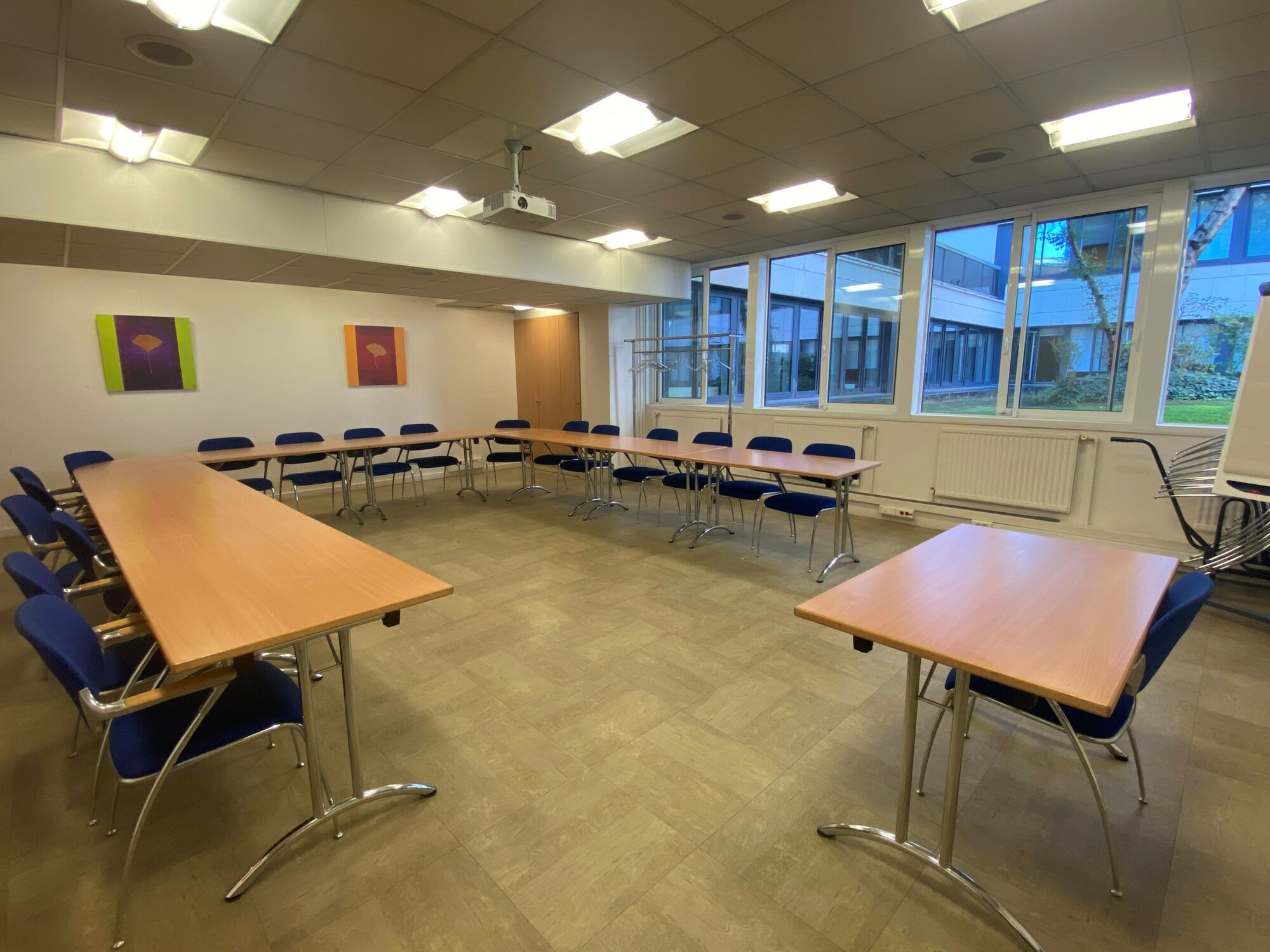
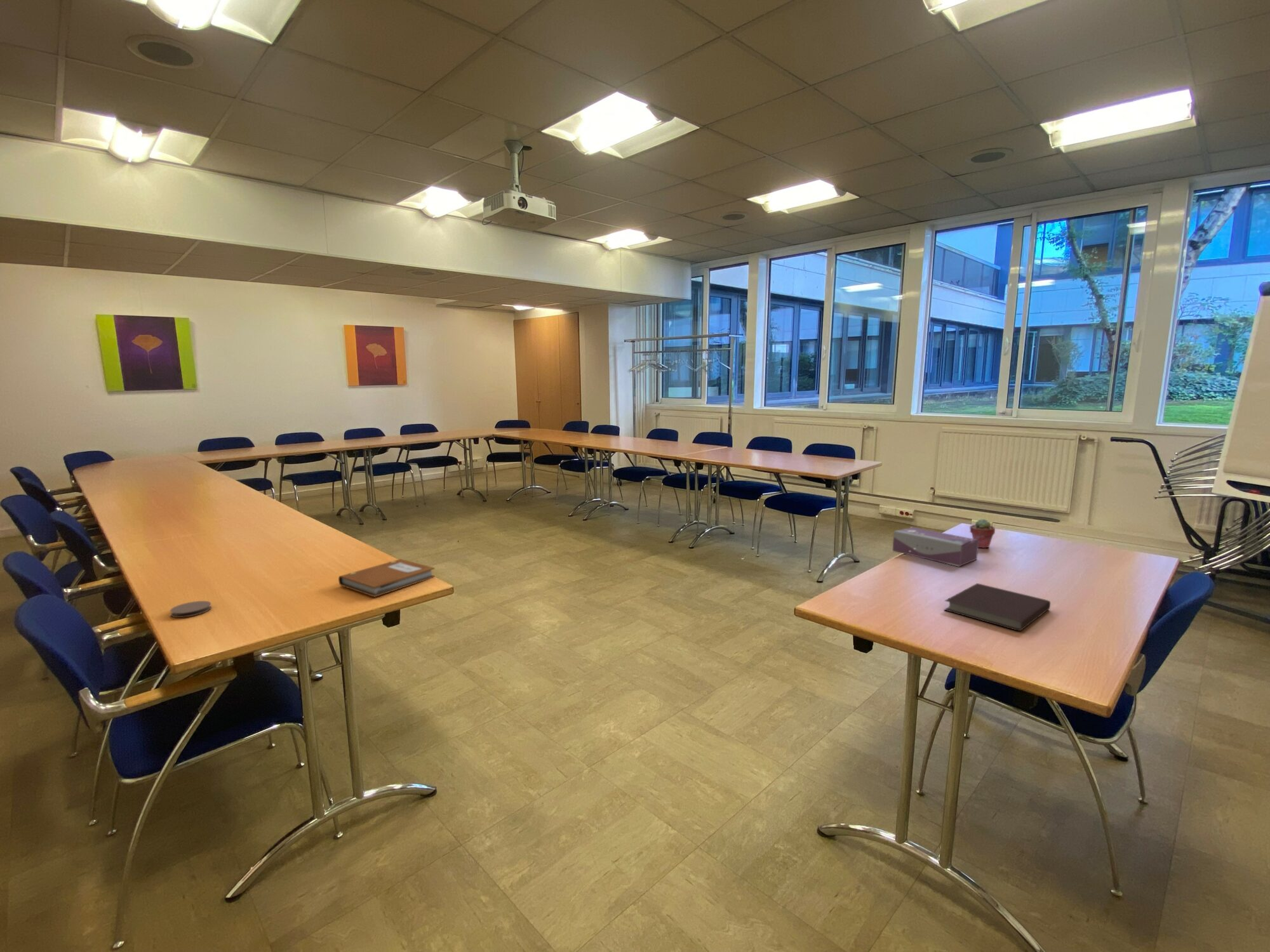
+ coaster [170,600,212,618]
+ potted succulent [969,519,996,548]
+ notebook [944,583,1051,631]
+ notebook [338,559,436,598]
+ tissue box [892,526,979,567]
